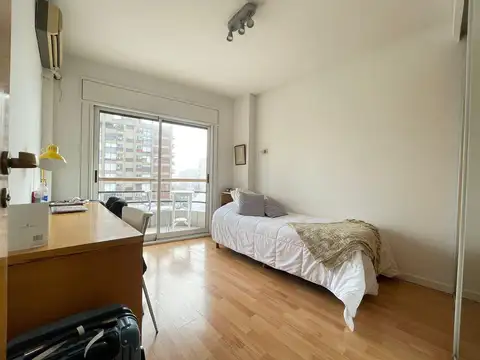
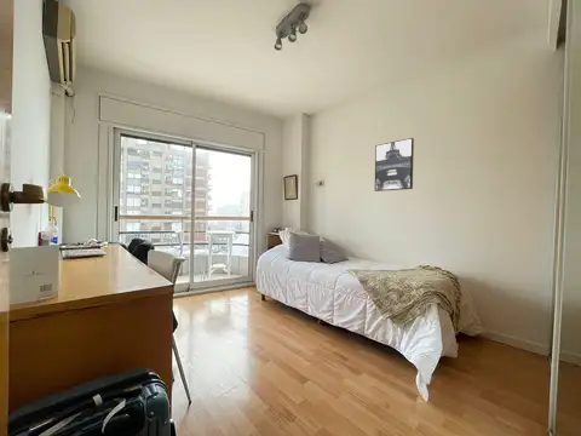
+ wall art [374,137,415,193]
